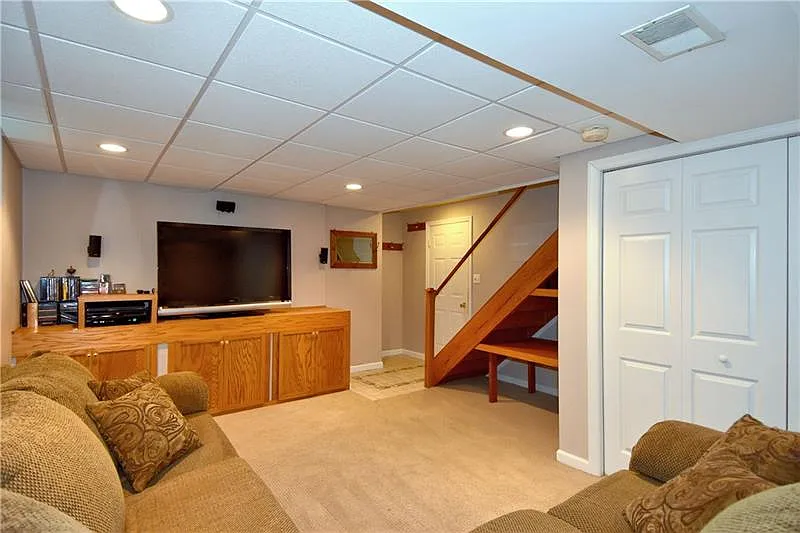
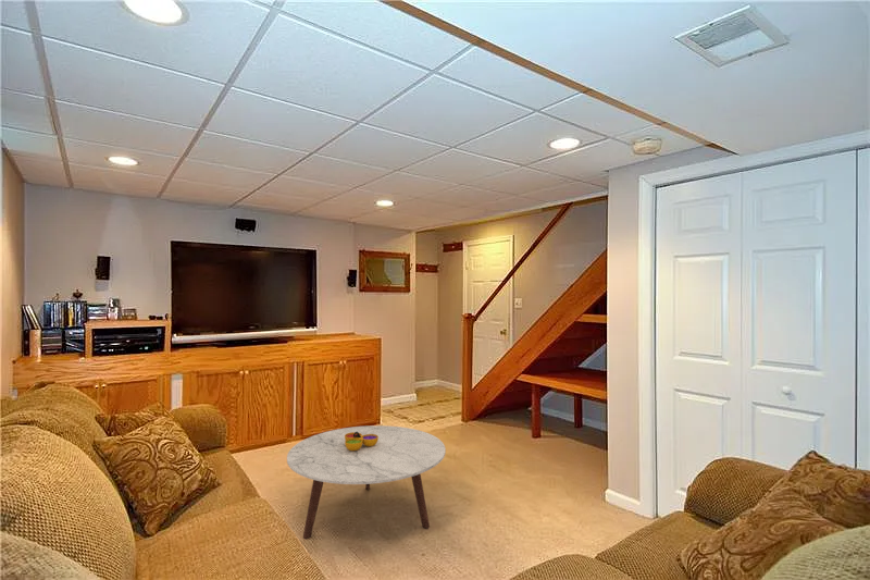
+ coffee table [286,424,447,540]
+ decorative bowl [345,432,378,451]
